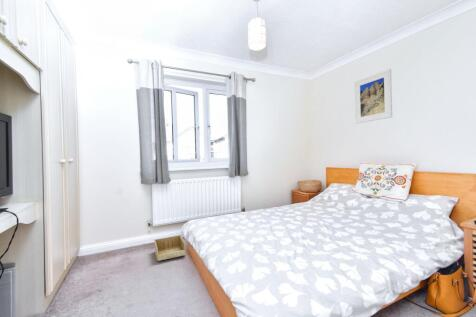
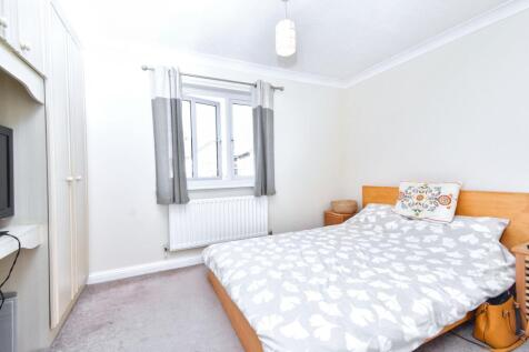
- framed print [354,68,393,124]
- storage bin [153,234,187,262]
